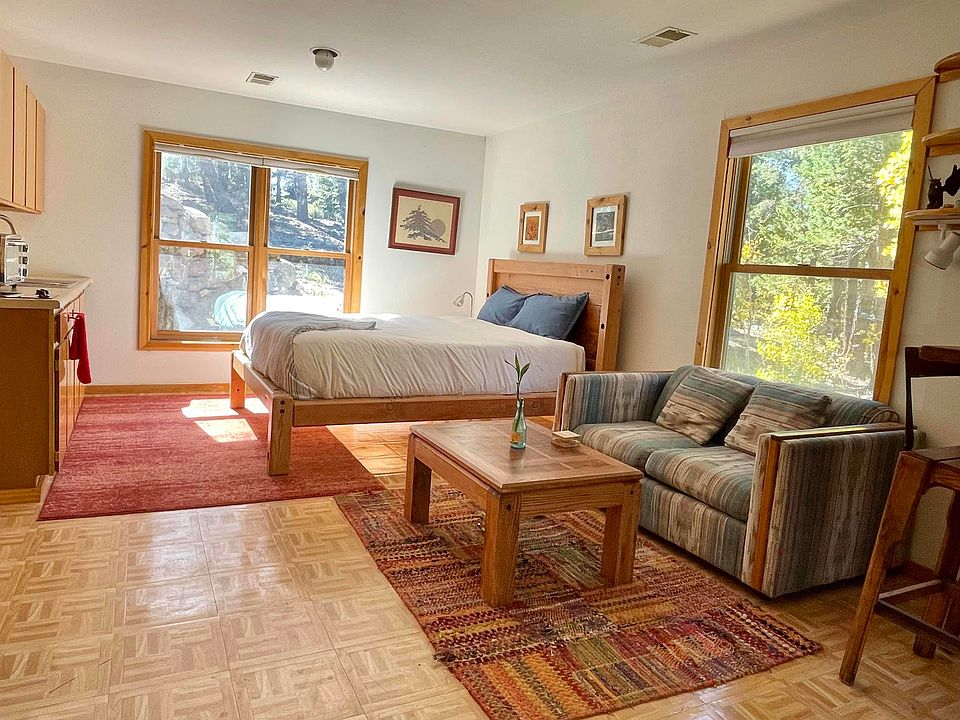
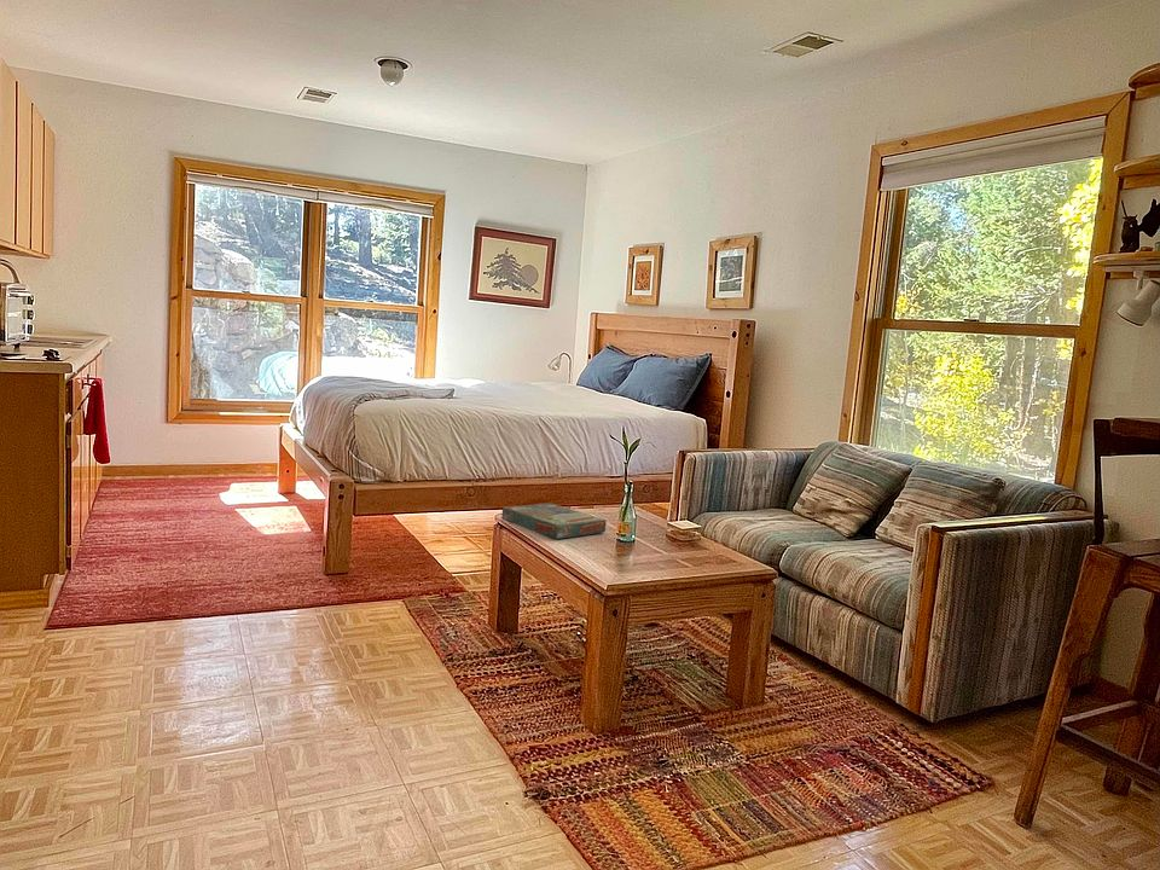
+ board game [500,501,608,540]
